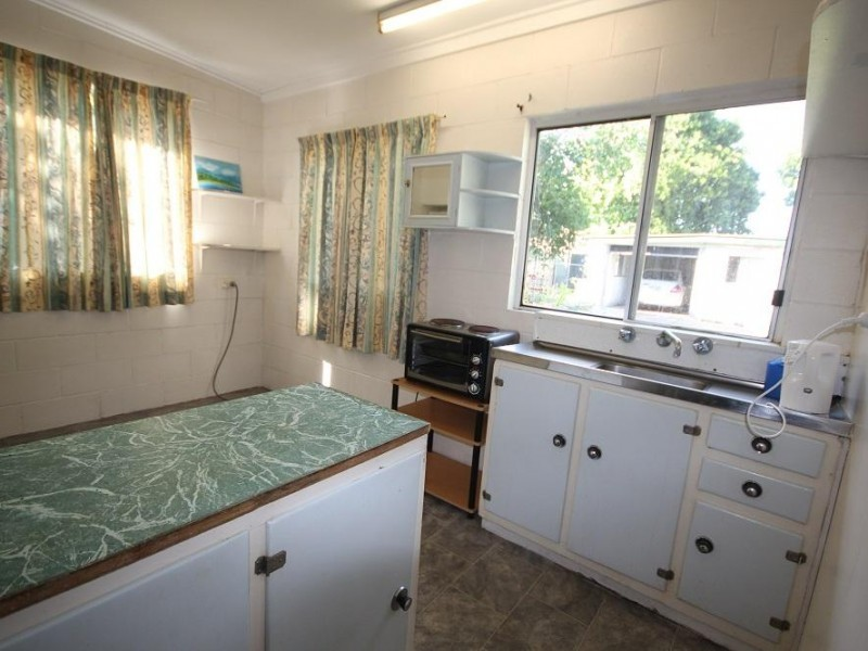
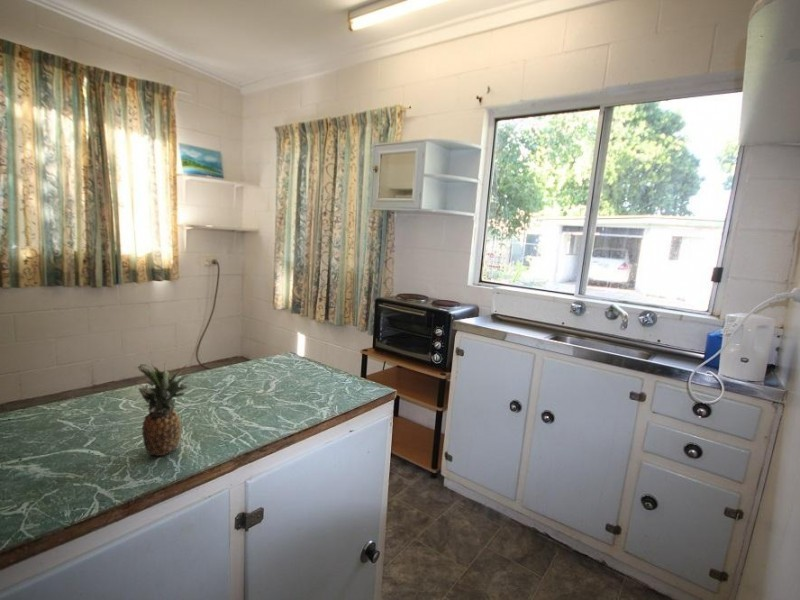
+ fruit [133,360,194,457]
